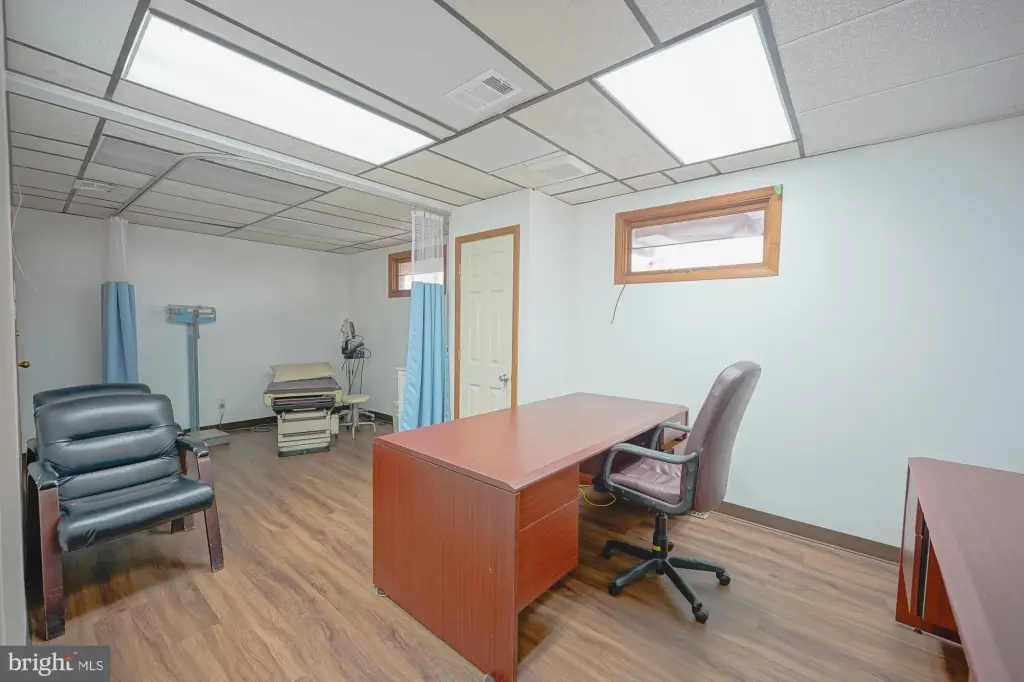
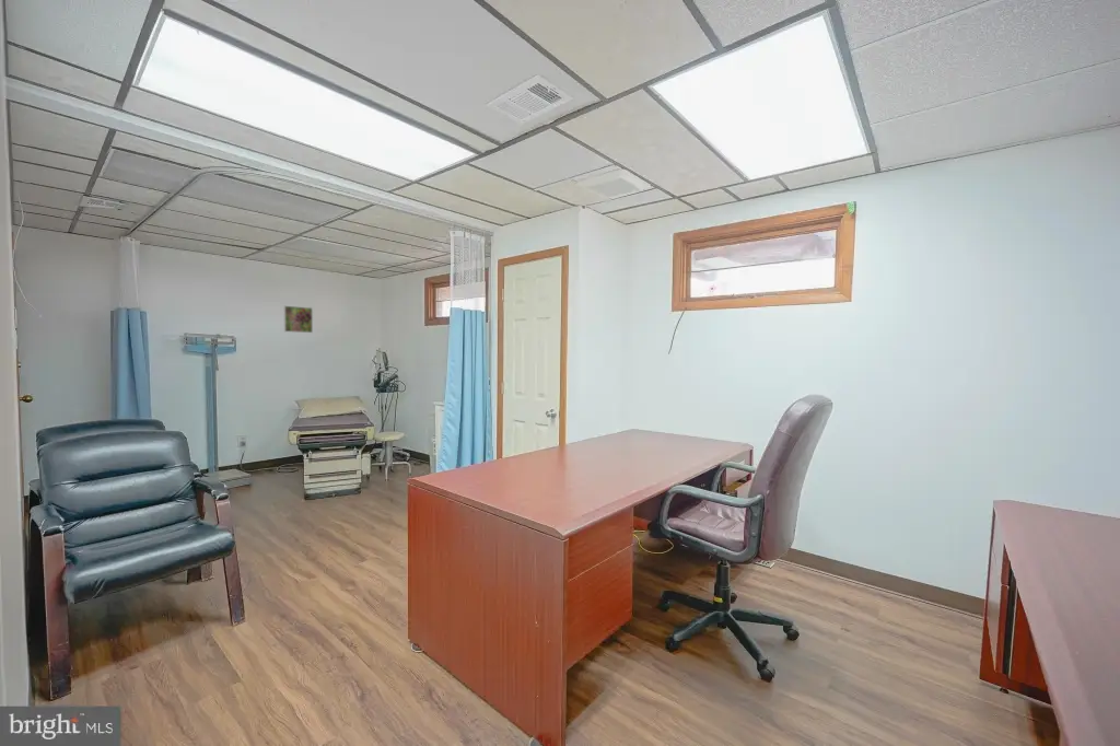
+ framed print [283,305,314,334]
